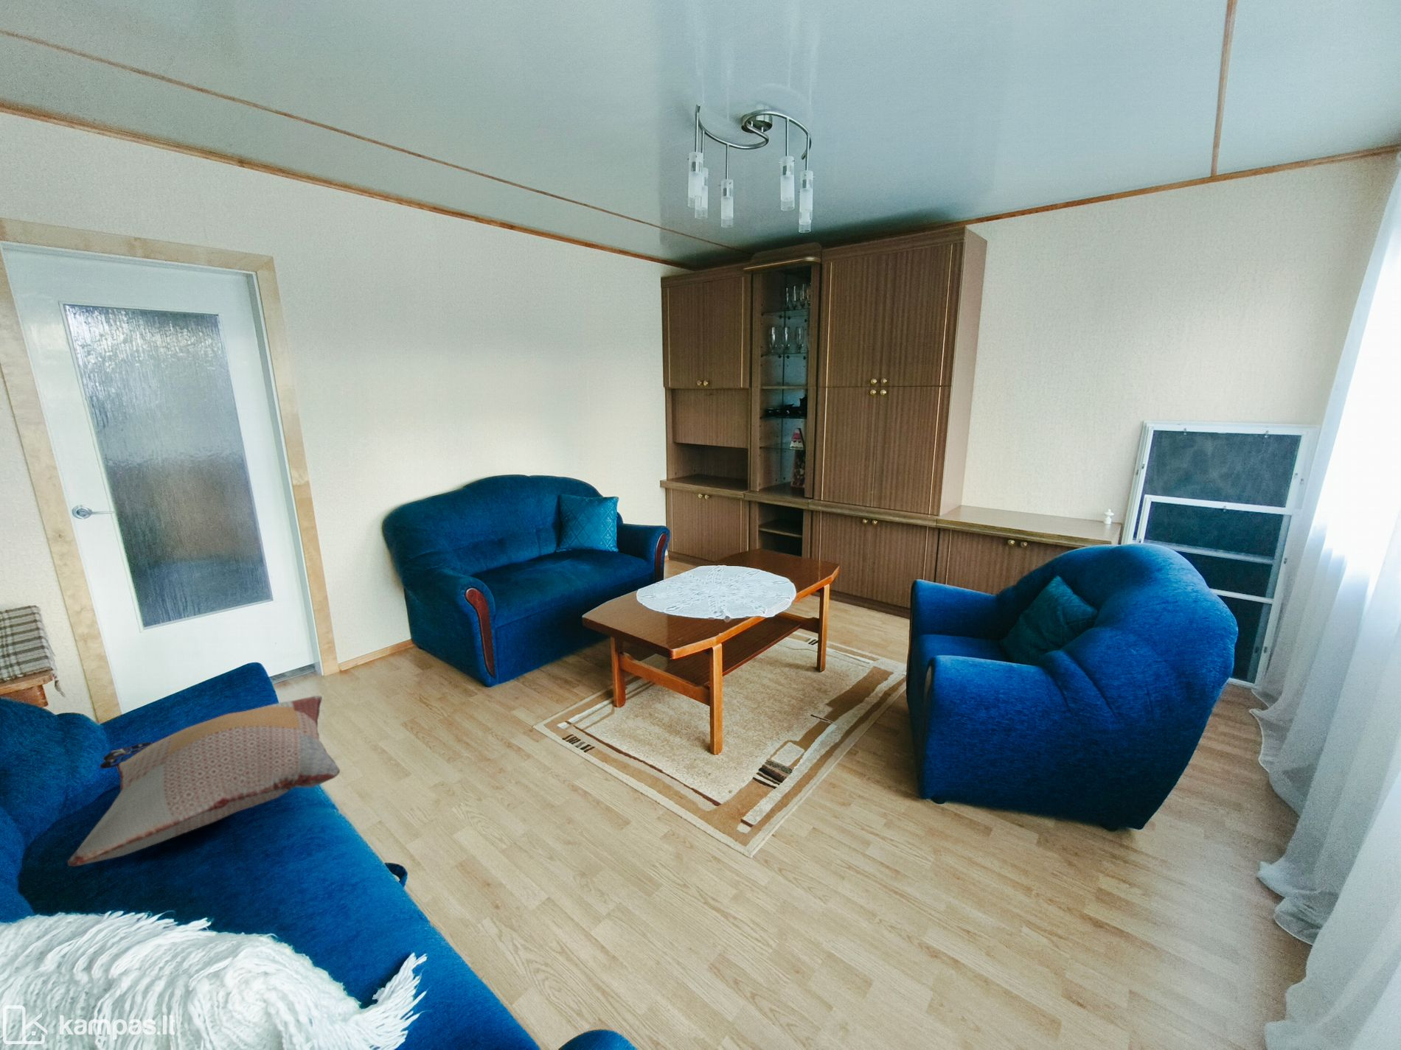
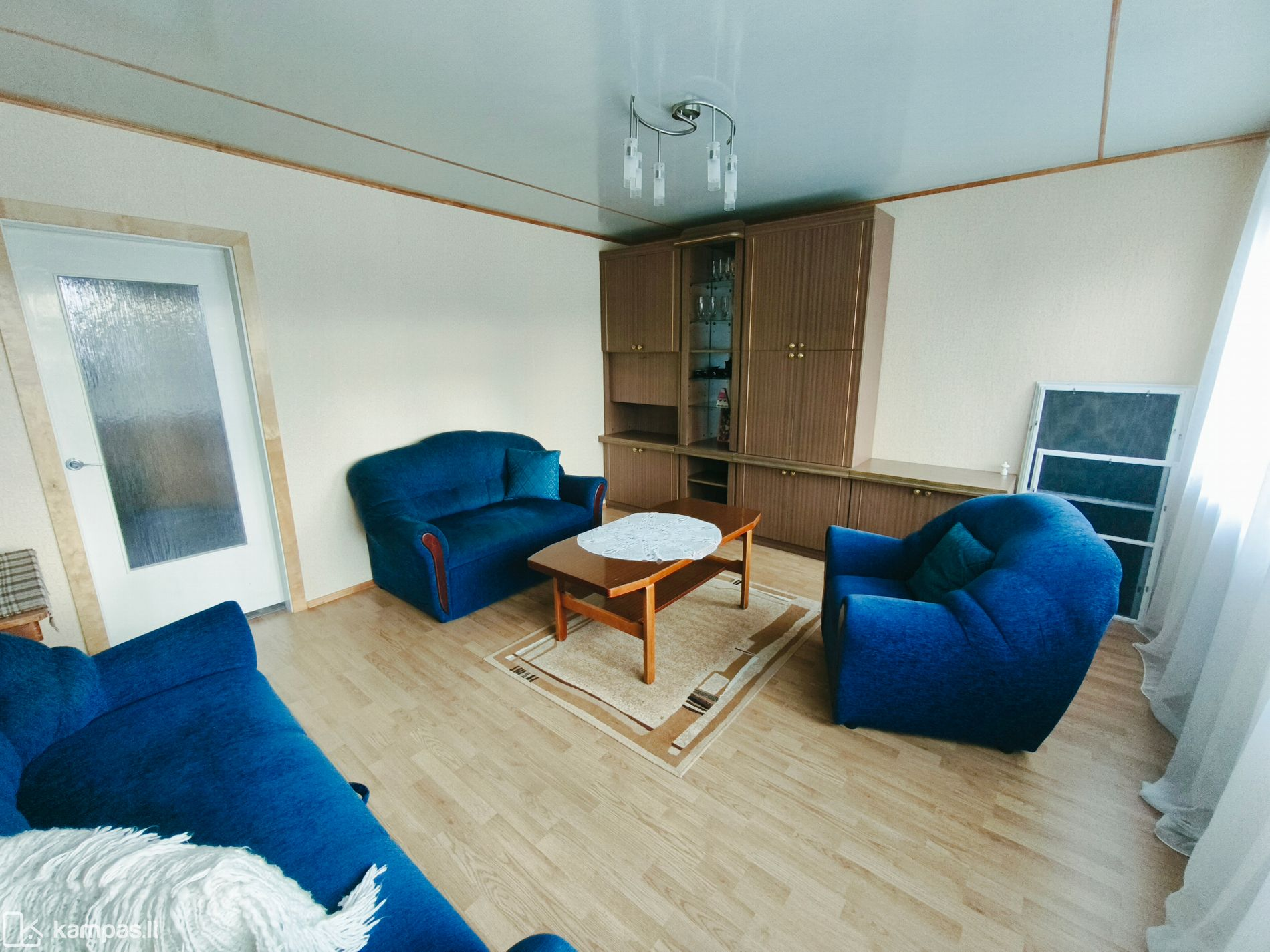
- decorative pillow [67,695,341,867]
